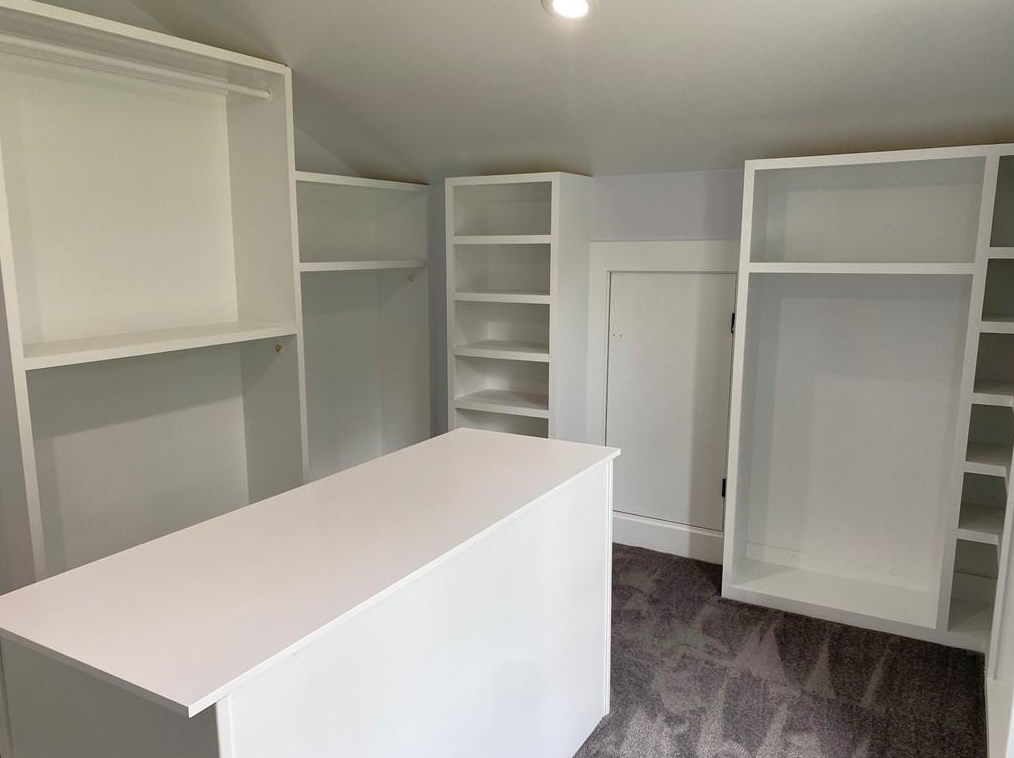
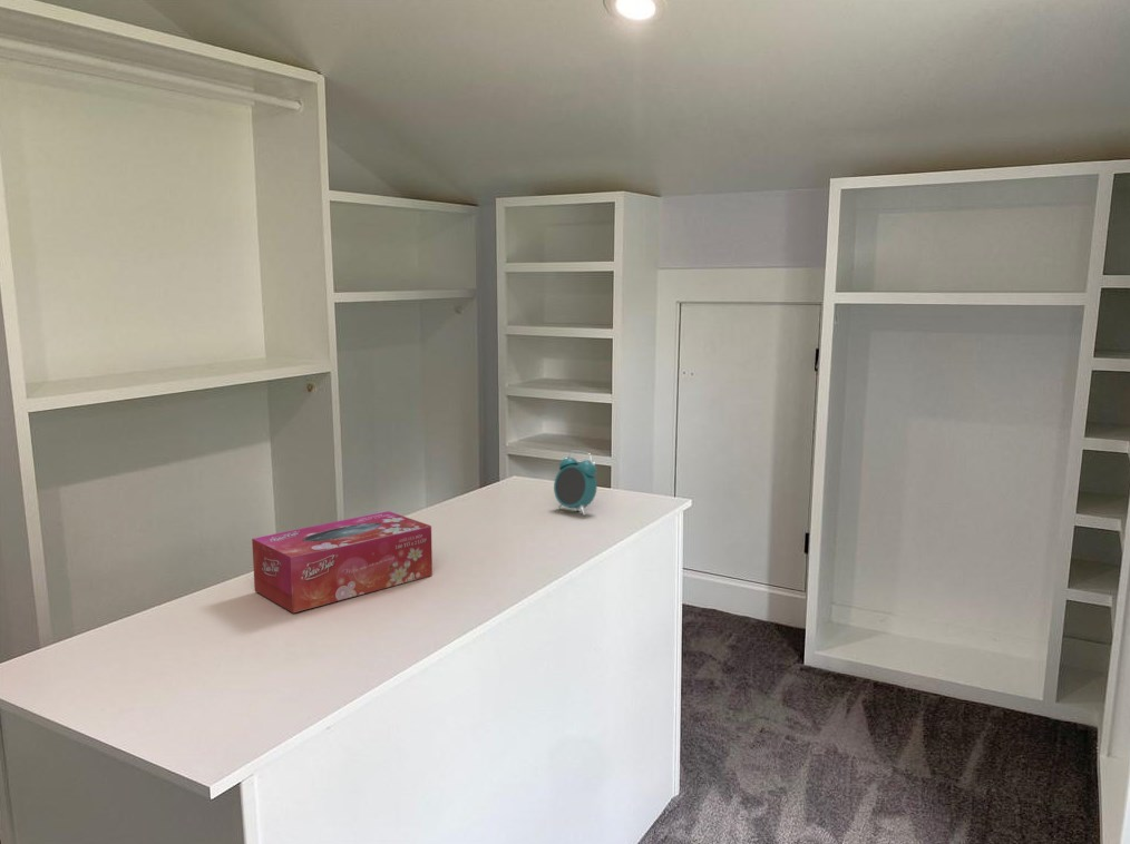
+ alarm clock [553,450,598,517]
+ tissue box [251,510,434,614]
